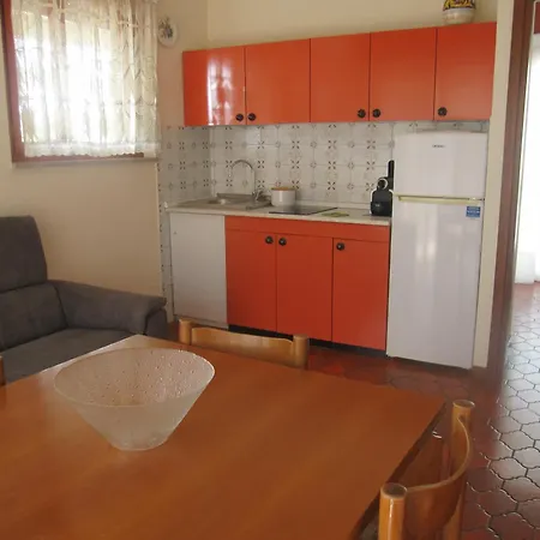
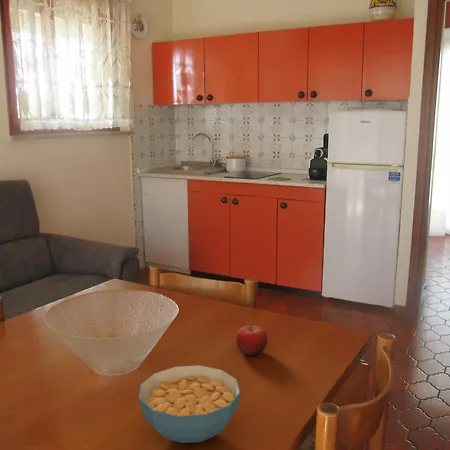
+ fruit [235,324,268,356]
+ cereal bowl [138,364,241,444]
